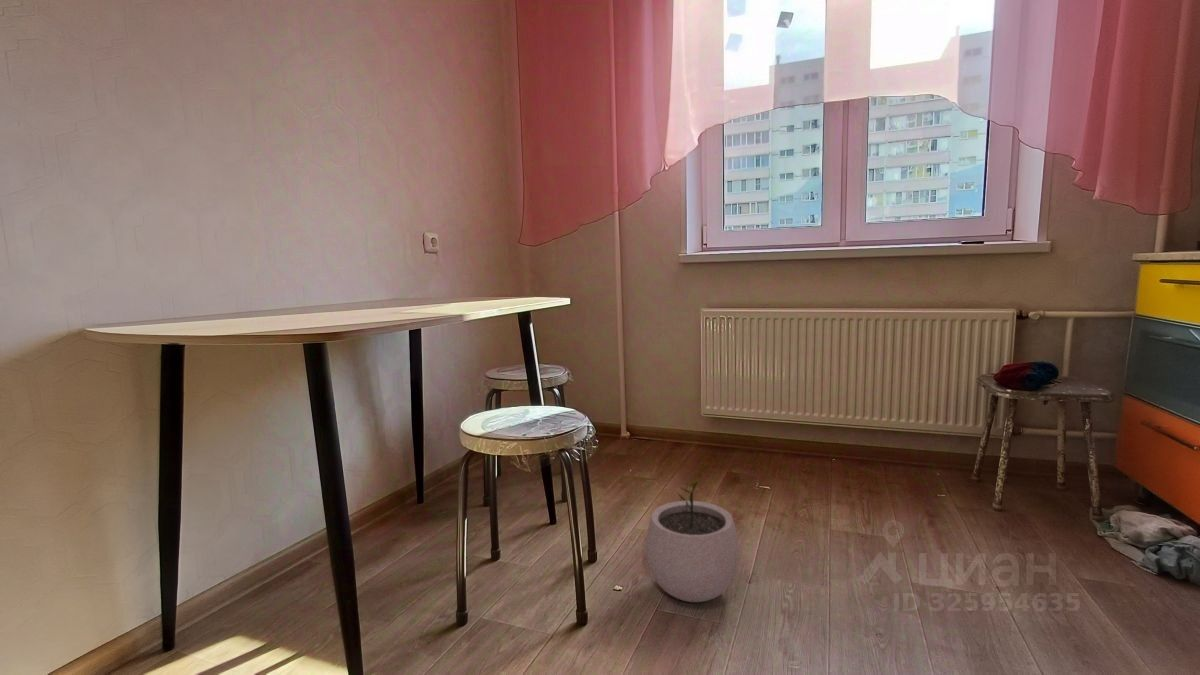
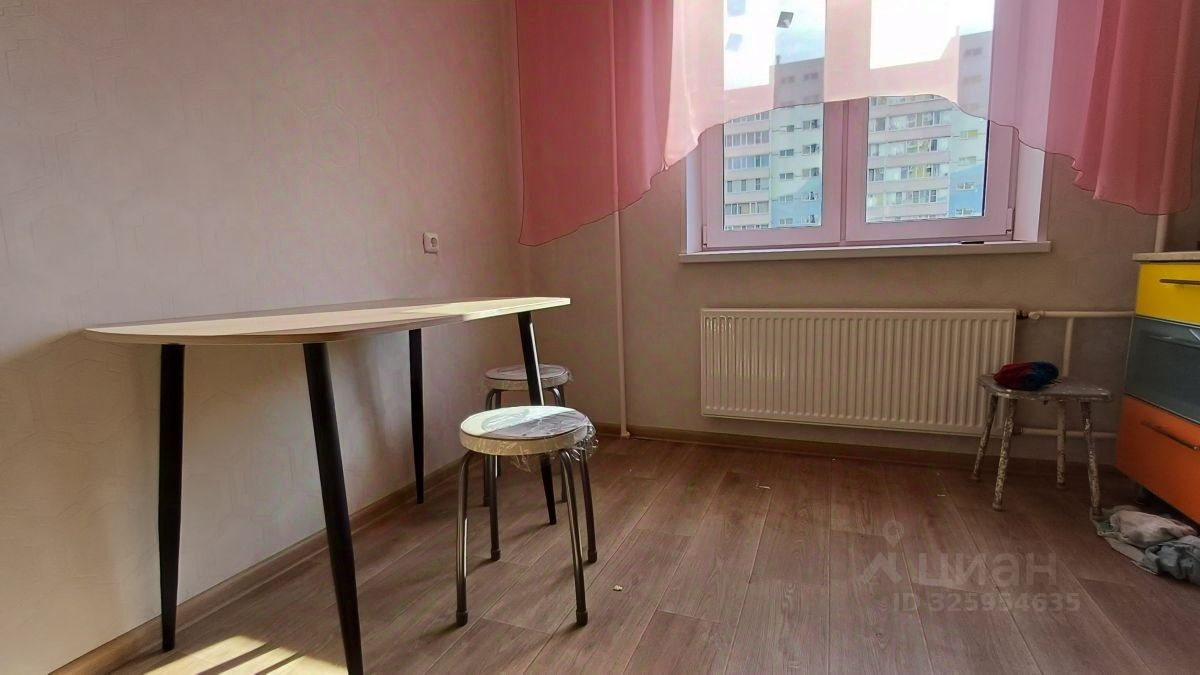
- plant pot [645,481,740,603]
